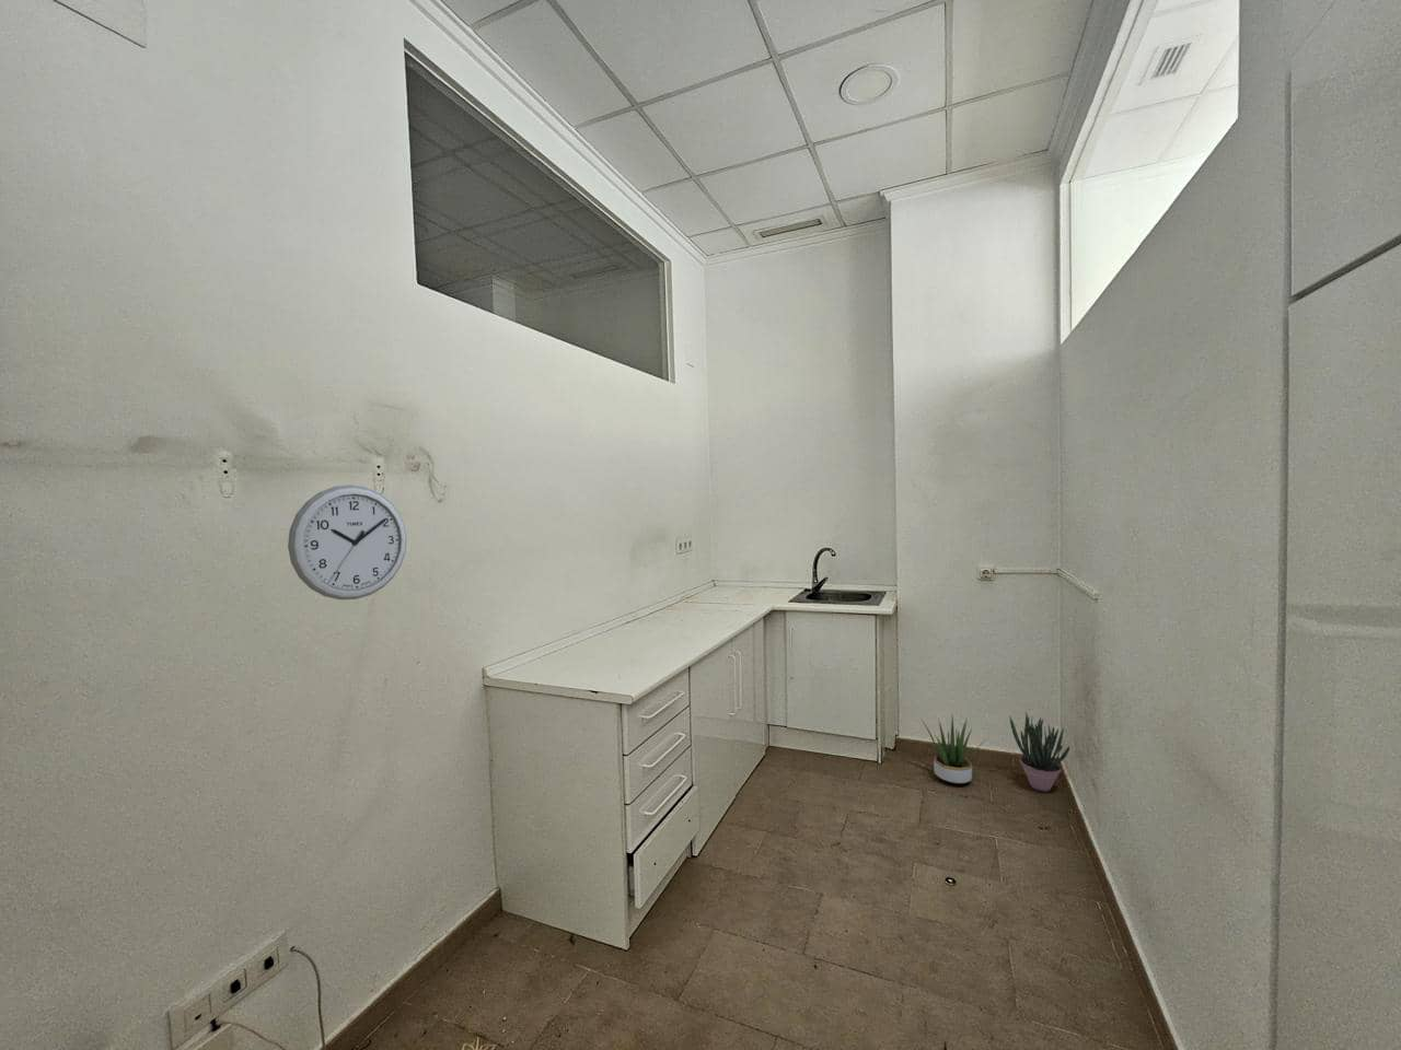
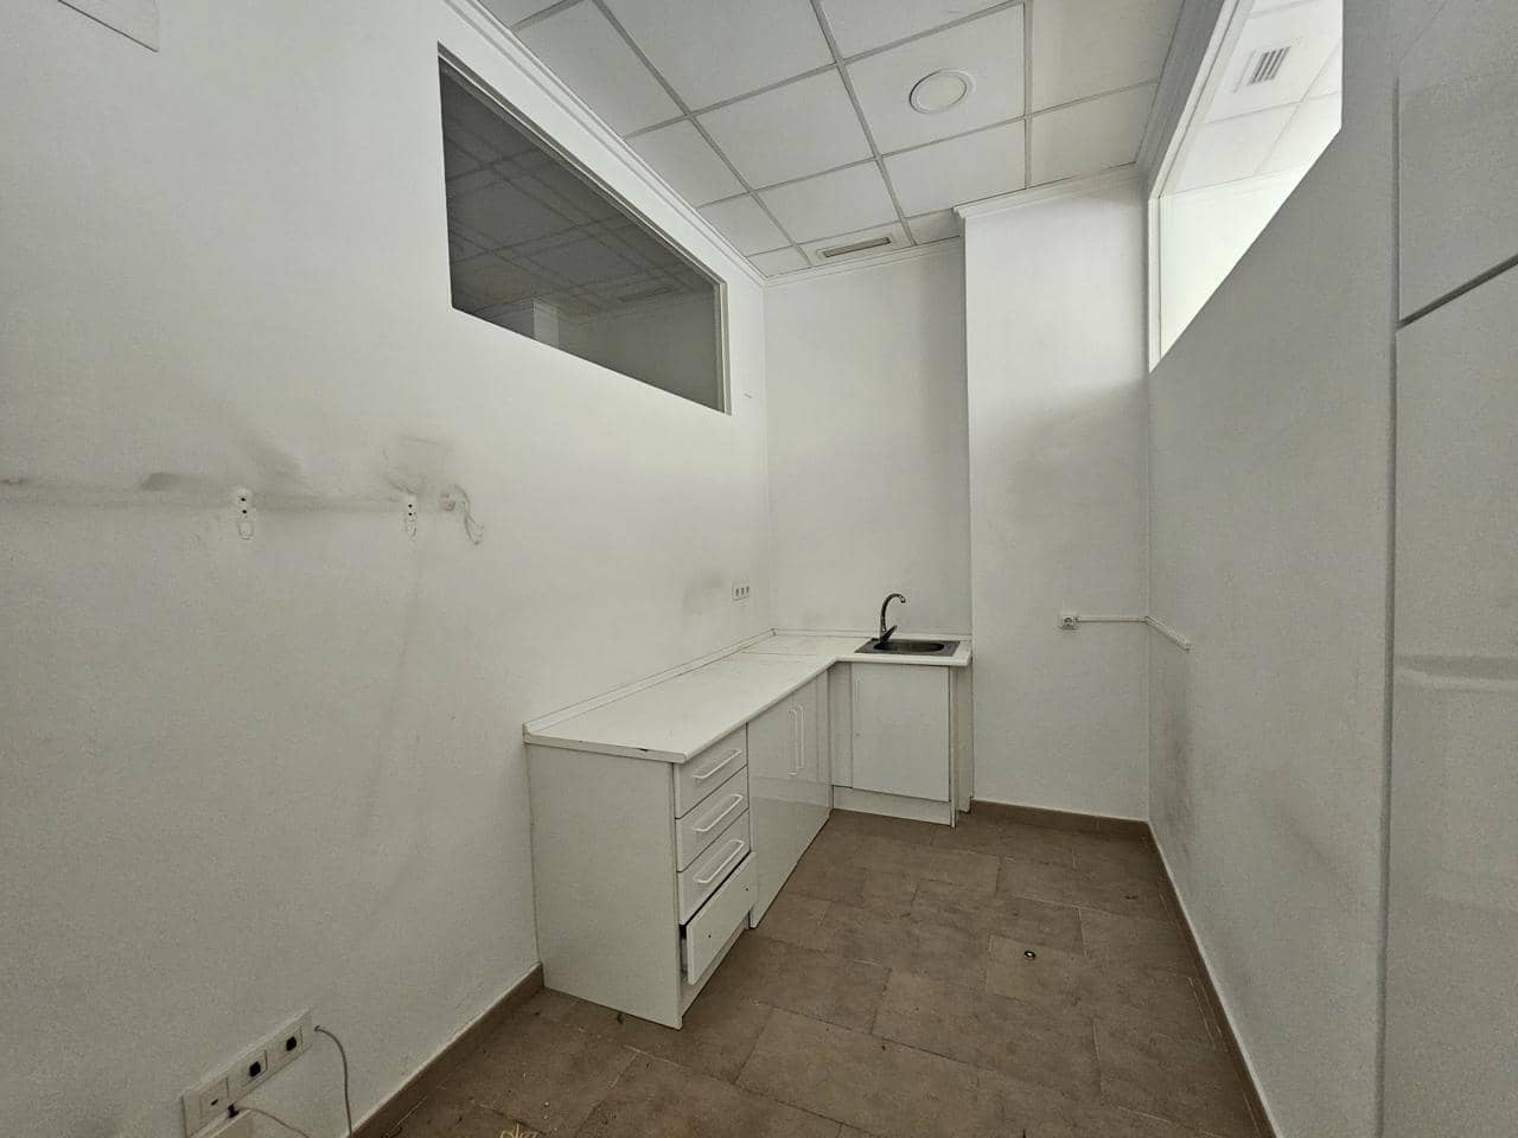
- wall clock [287,483,408,600]
- potted plant [1008,711,1070,793]
- potted plant [919,716,986,785]
